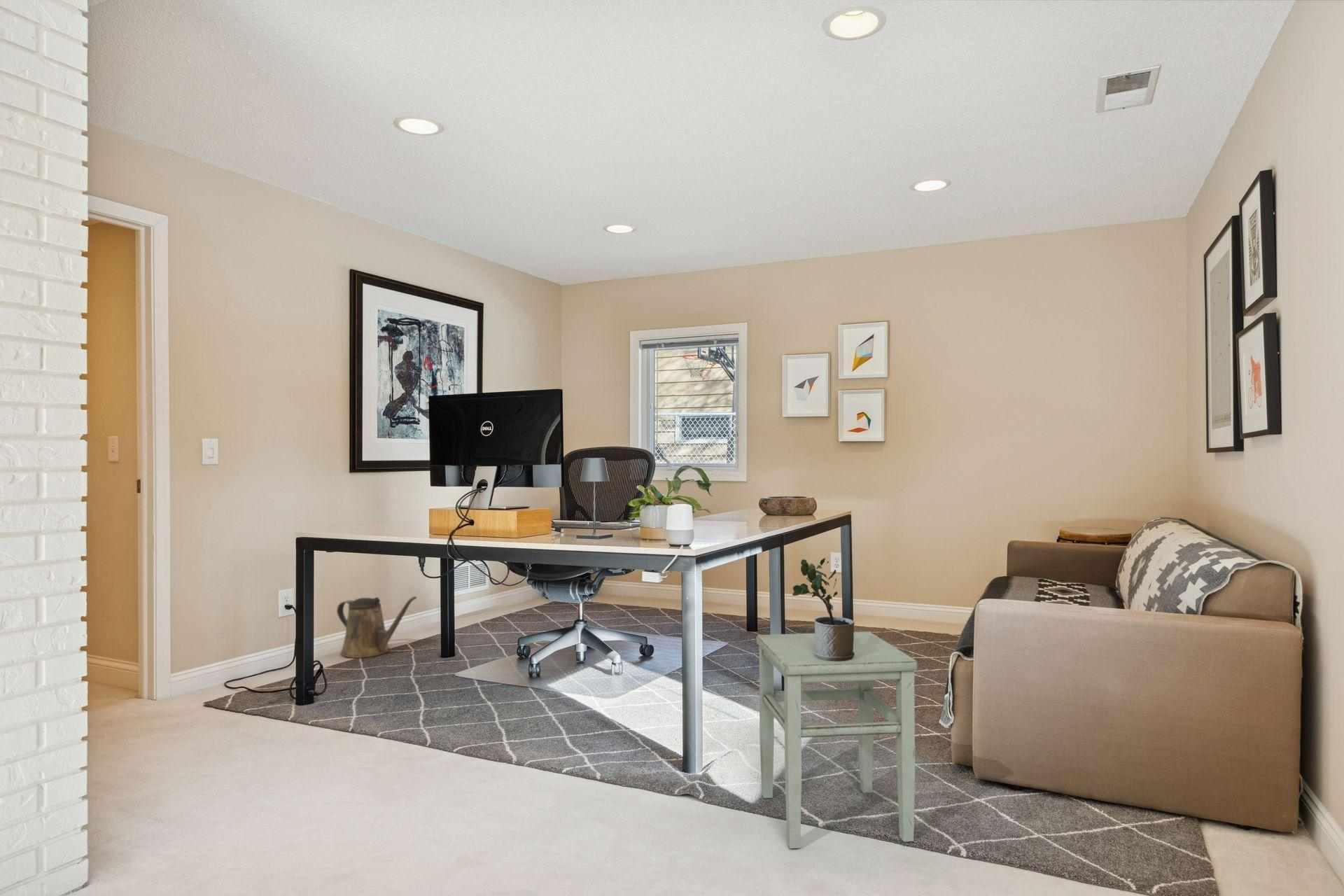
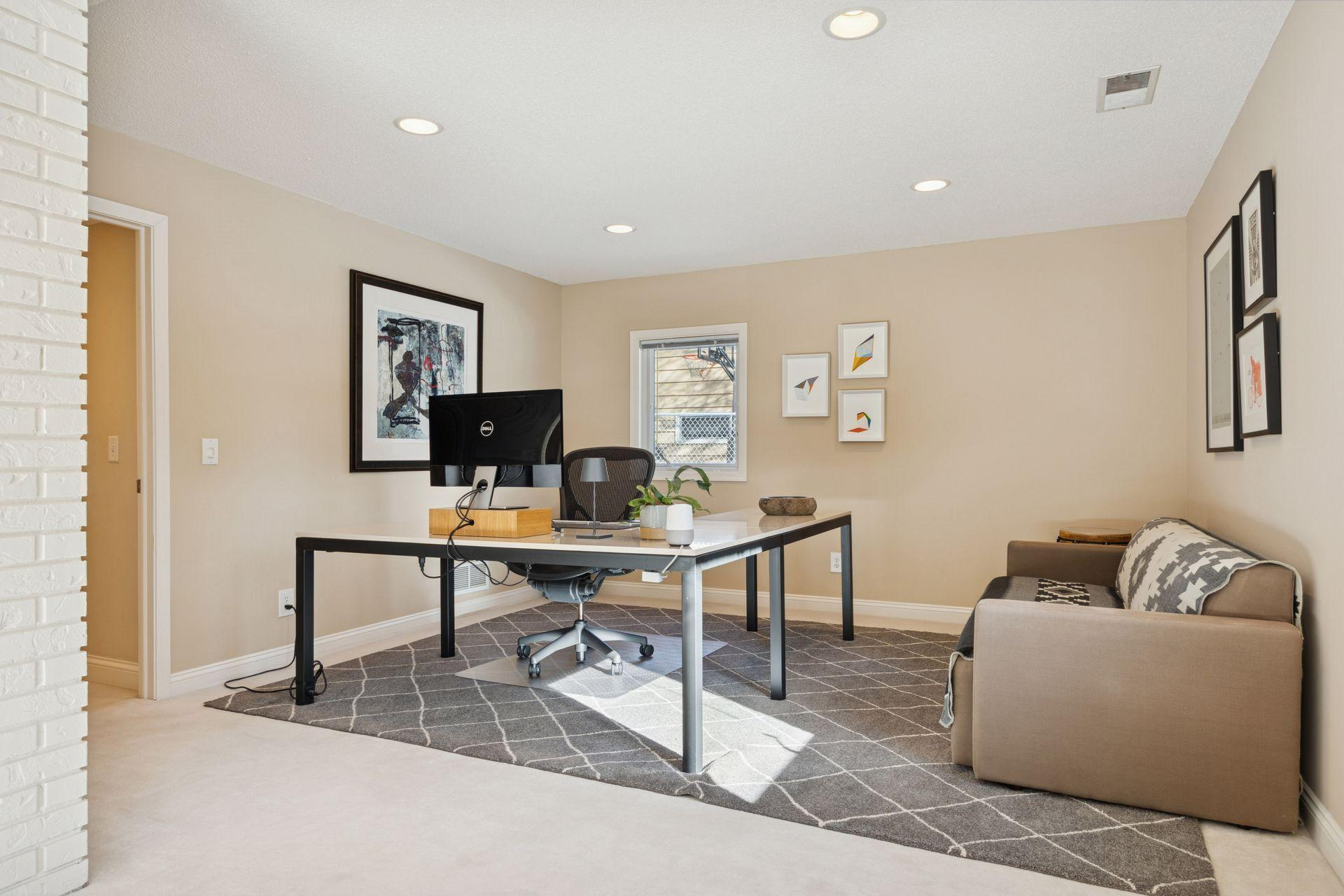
- watering can [336,596,417,659]
- stool [755,631,918,849]
- potted plant [792,557,855,661]
